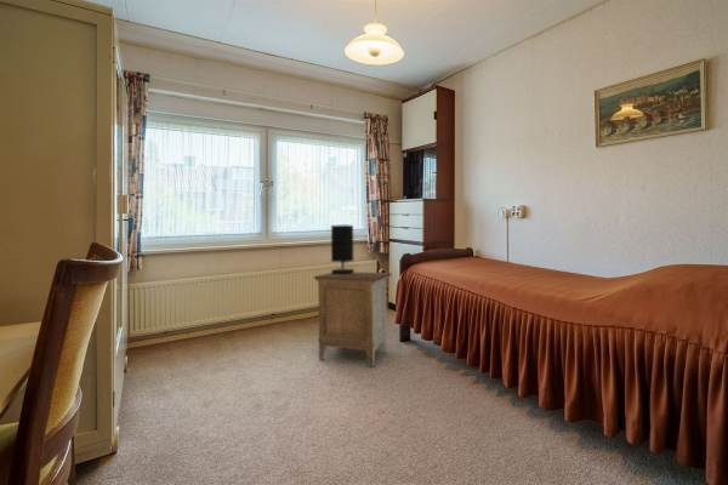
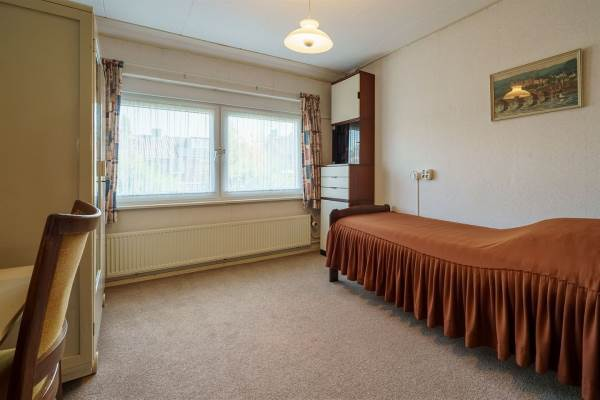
- nightstand [313,272,393,367]
- table lamp [330,223,356,275]
